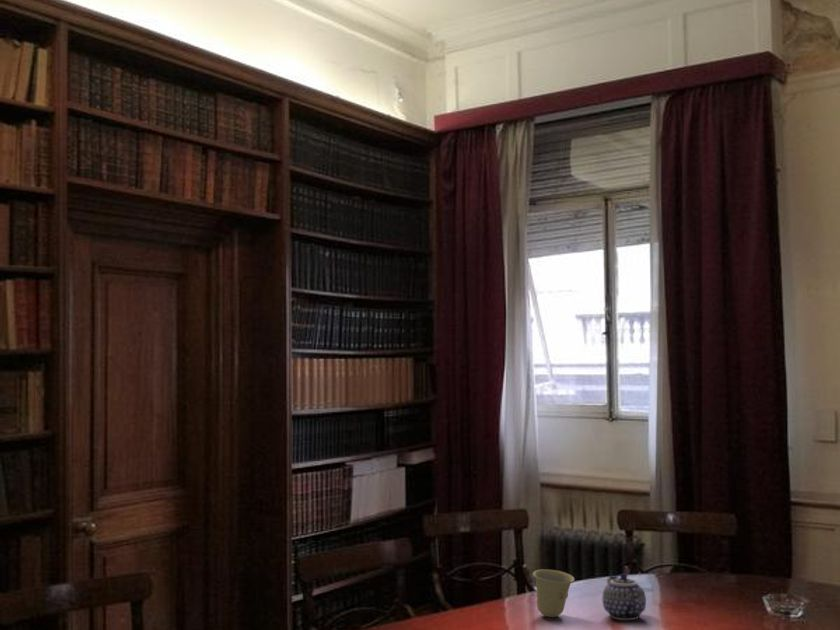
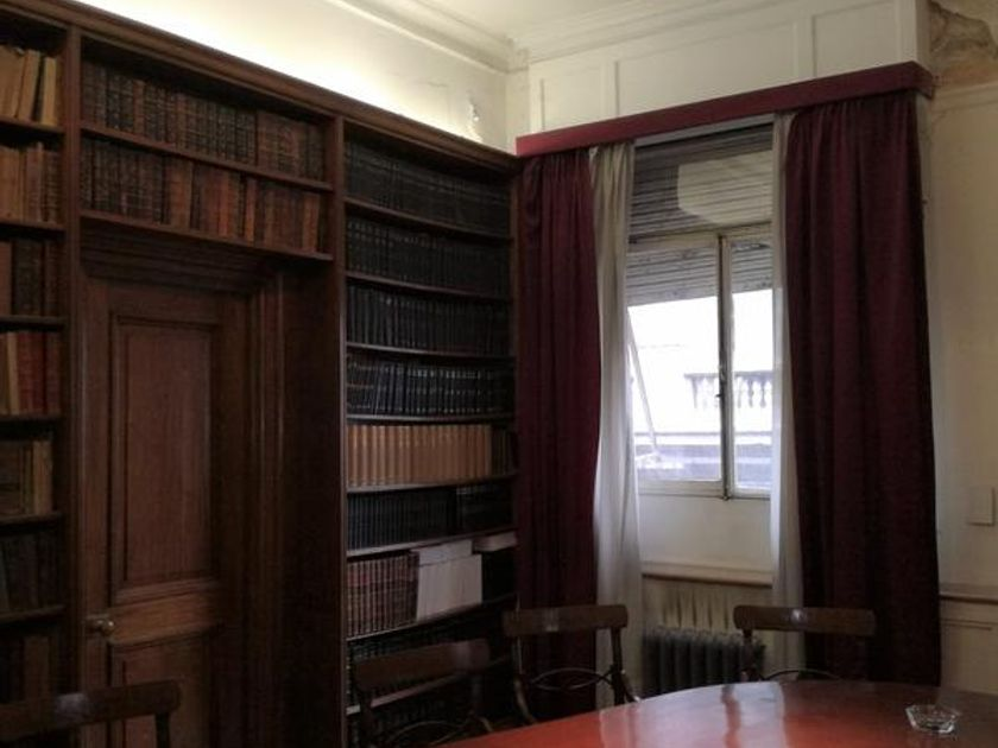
- teapot [601,573,647,621]
- cup [532,568,576,618]
